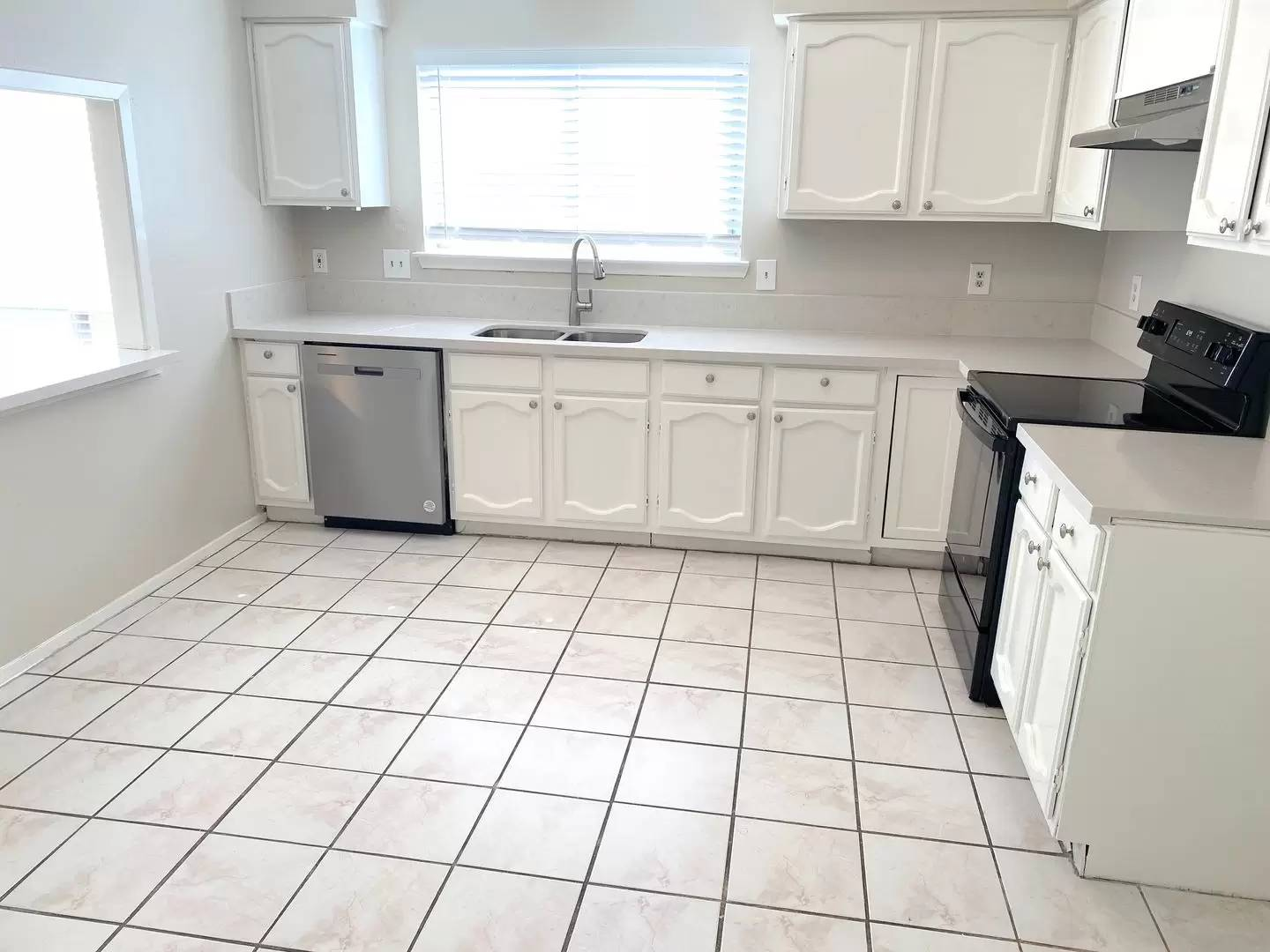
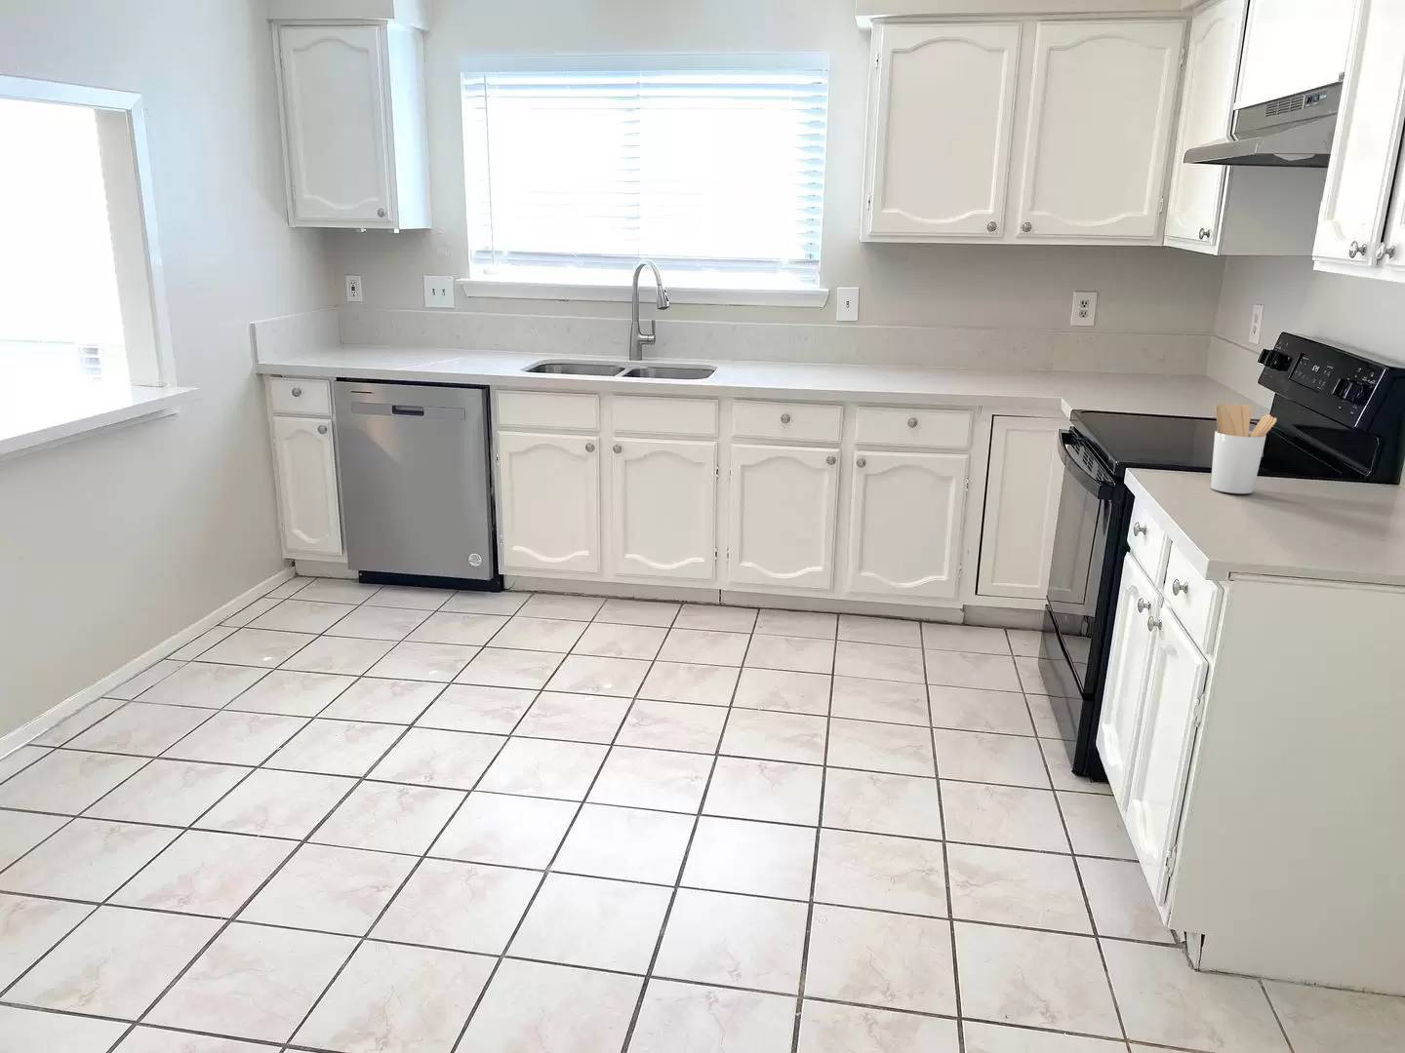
+ utensil holder [1210,402,1278,494]
